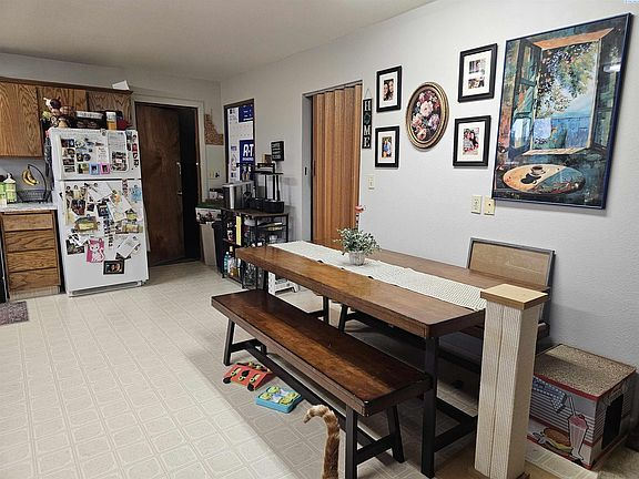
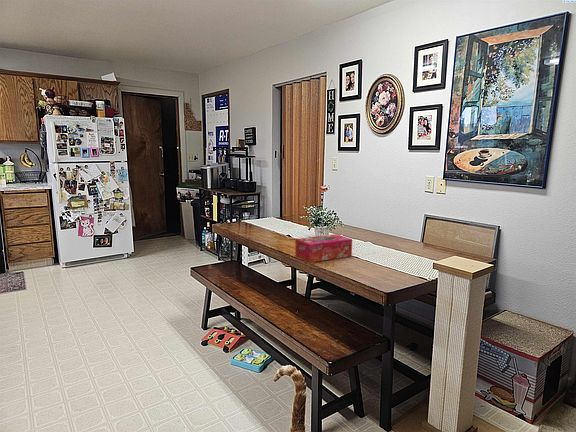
+ tissue box [294,233,353,263]
